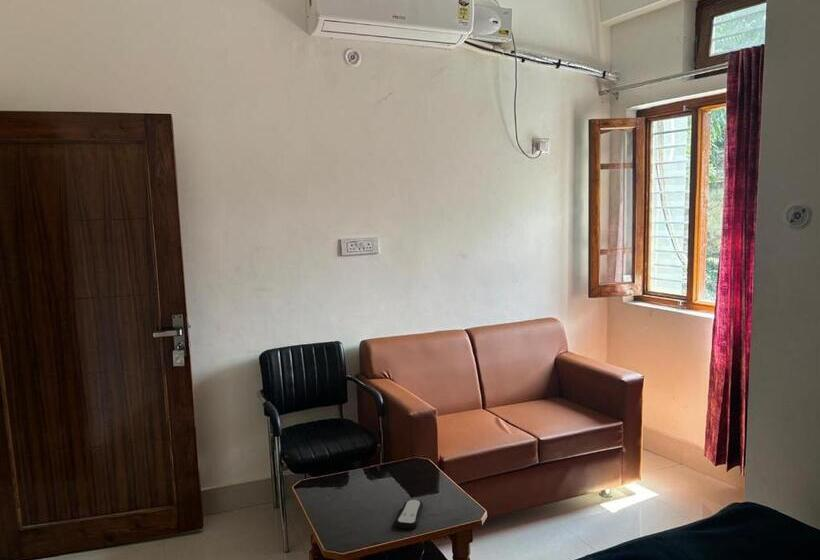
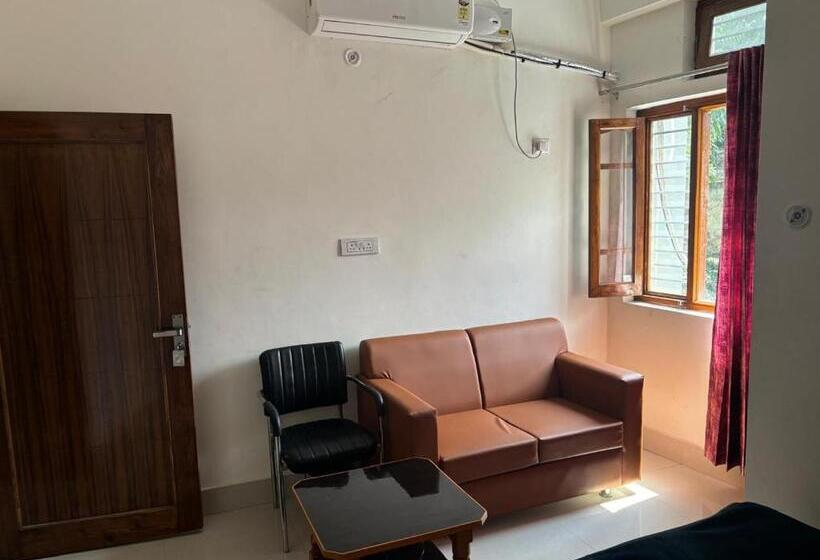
- remote control [394,498,424,530]
